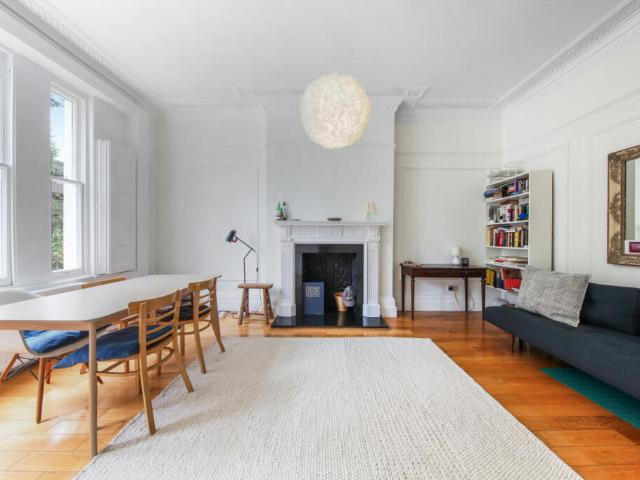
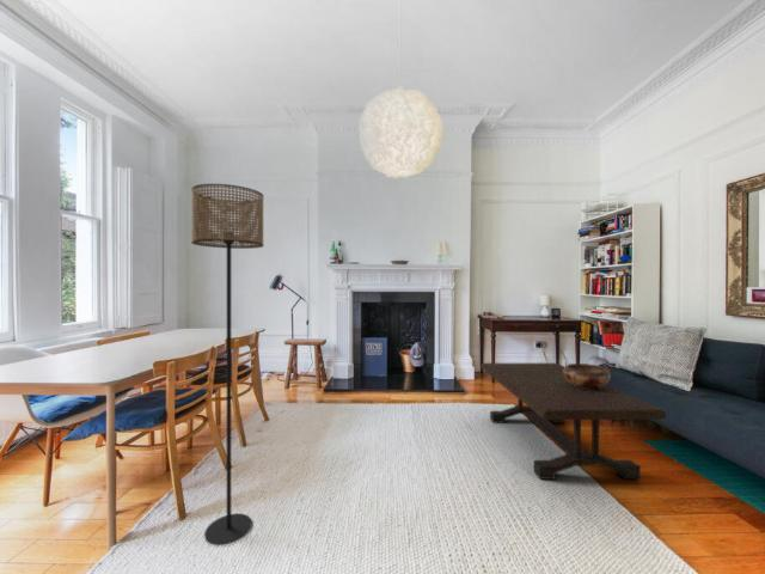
+ decorative bowl [563,362,612,390]
+ floor lamp [190,183,265,546]
+ coffee table [479,362,667,481]
